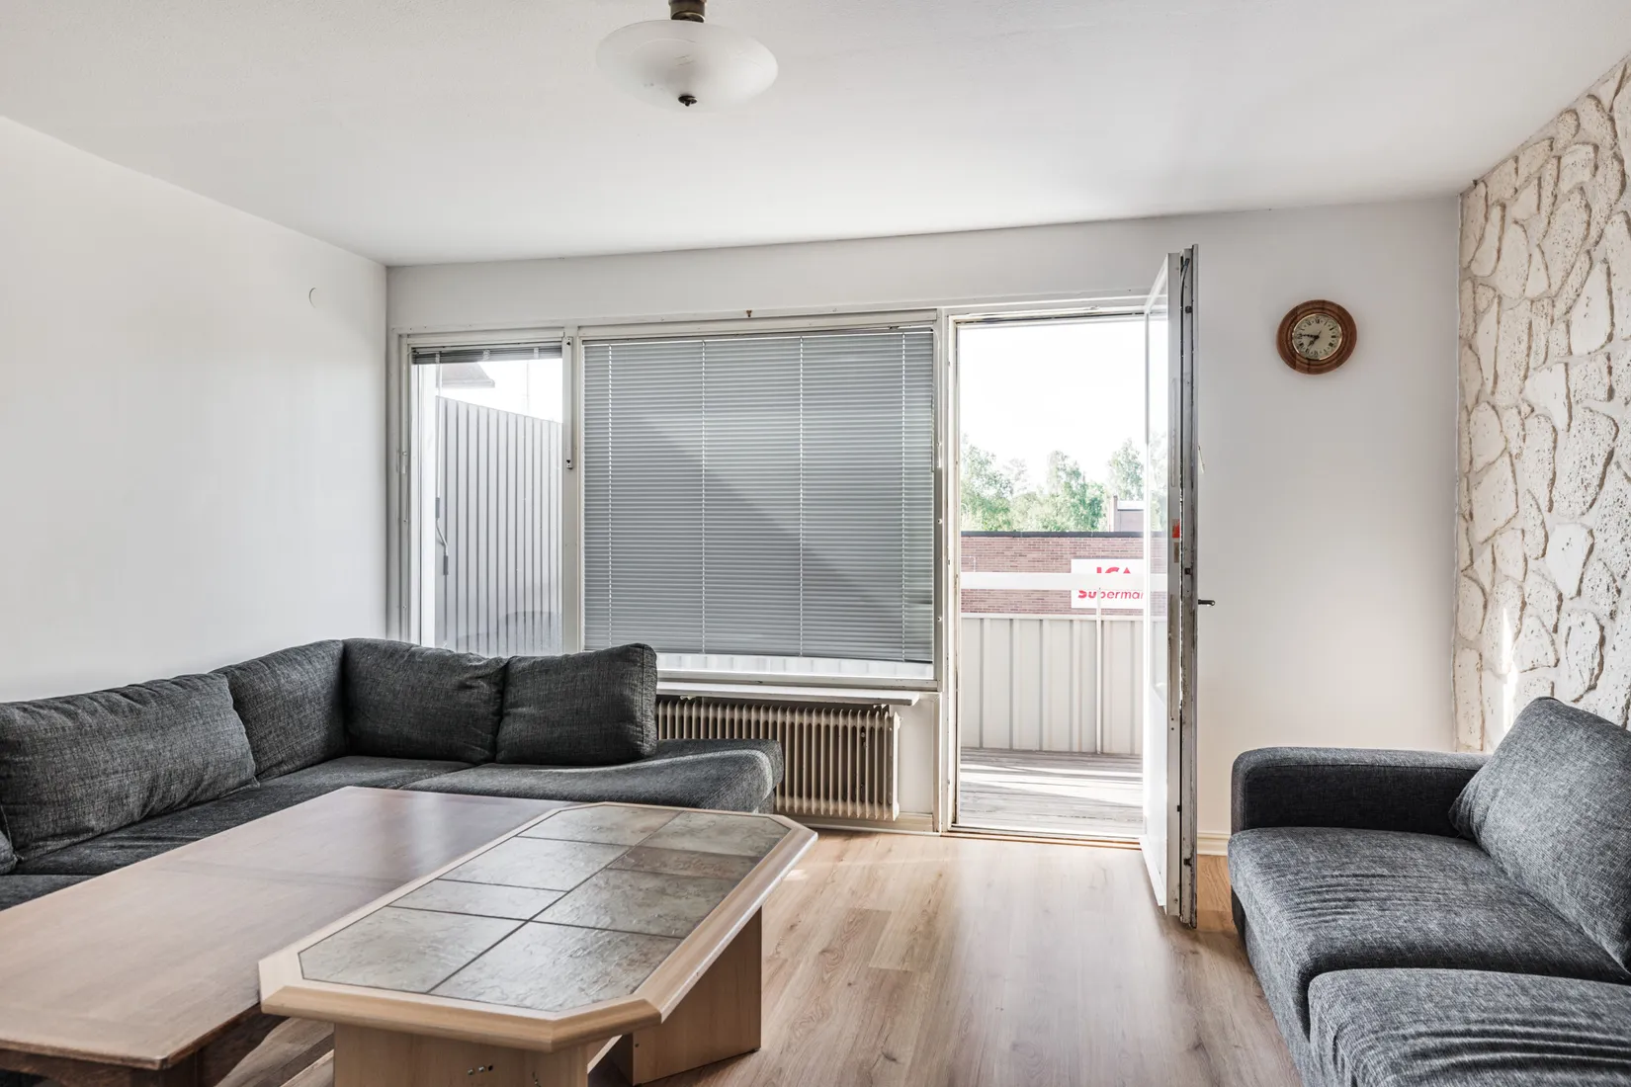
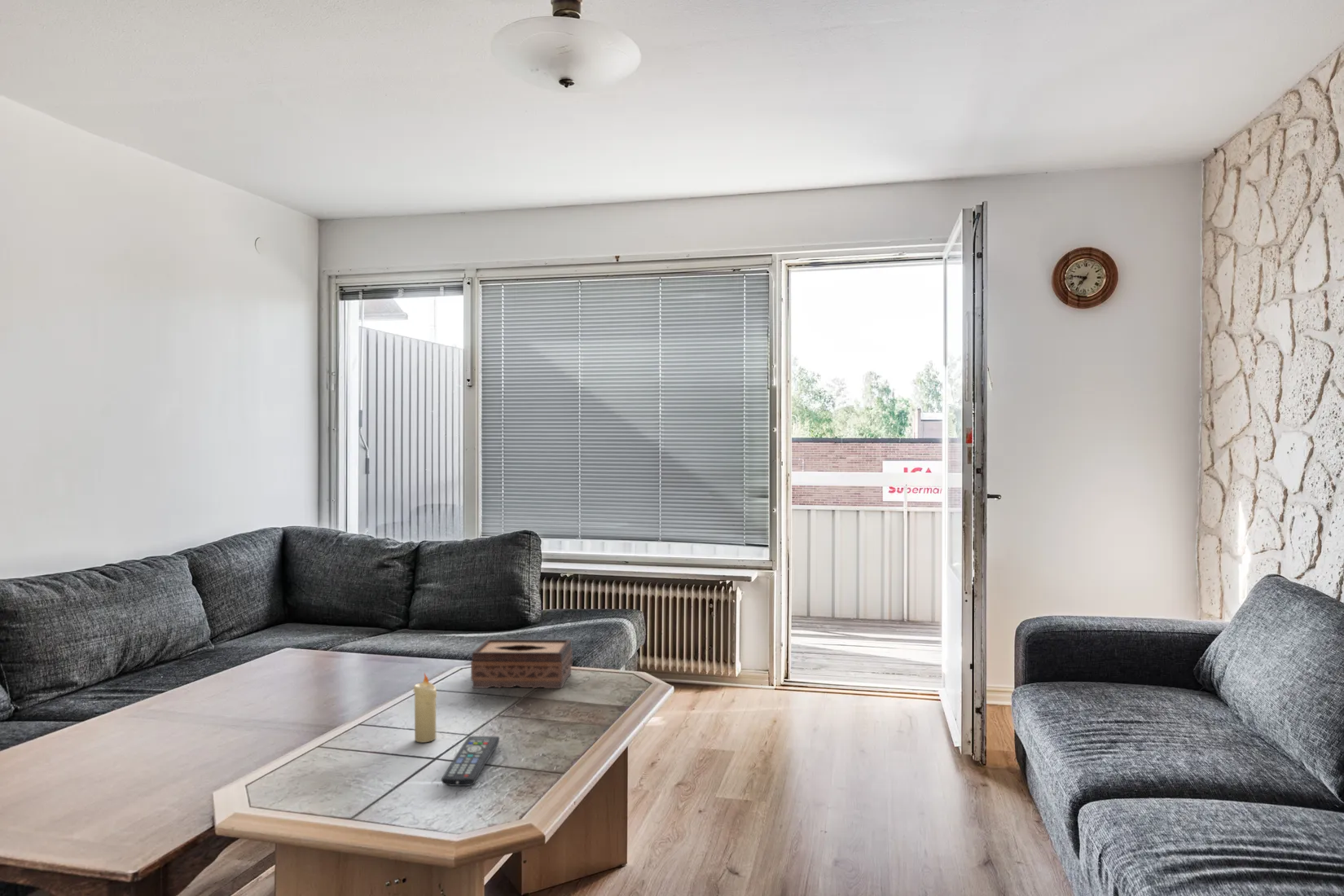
+ tissue box [470,639,573,689]
+ remote control [441,736,500,787]
+ candle [413,672,437,743]
